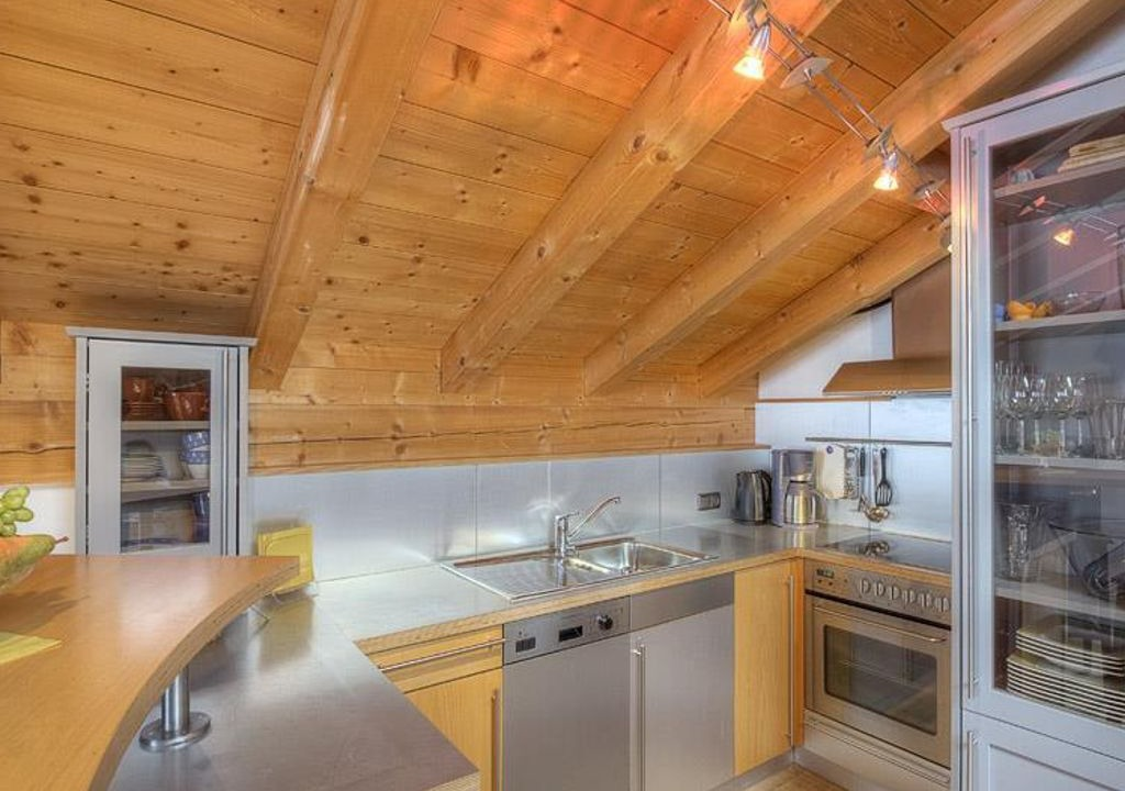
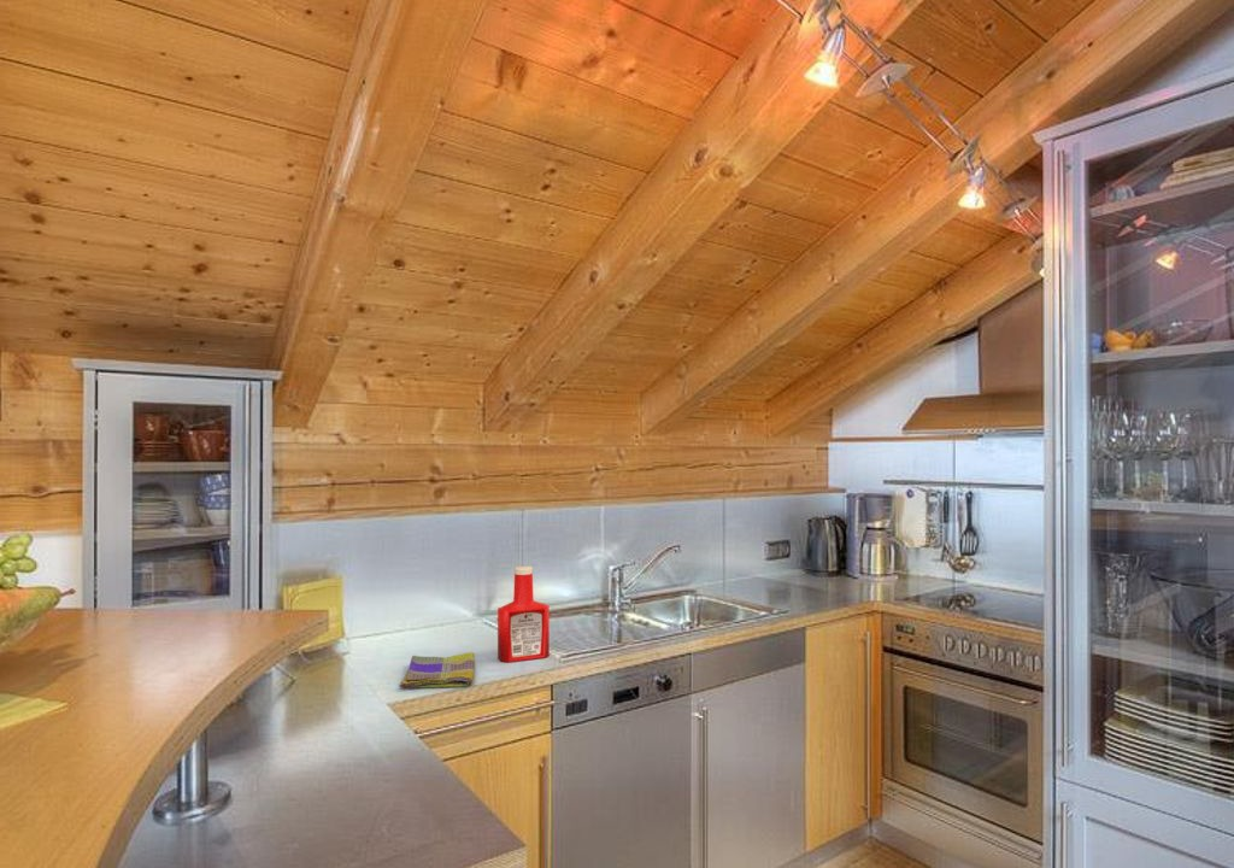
+ soap bottle [496,565,551,664]
+ dish towel [399,651,476,690]
